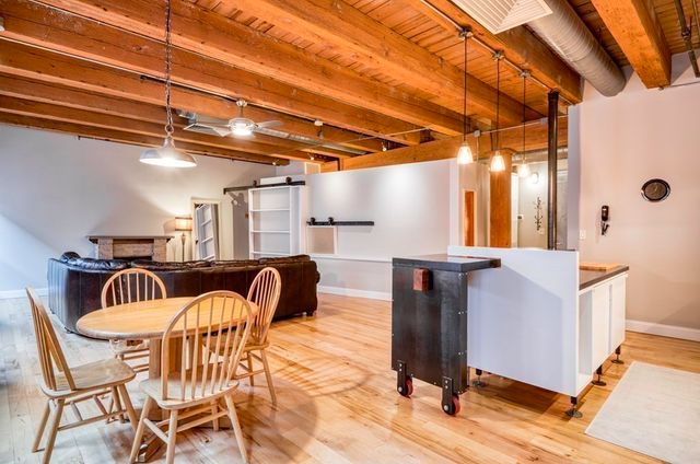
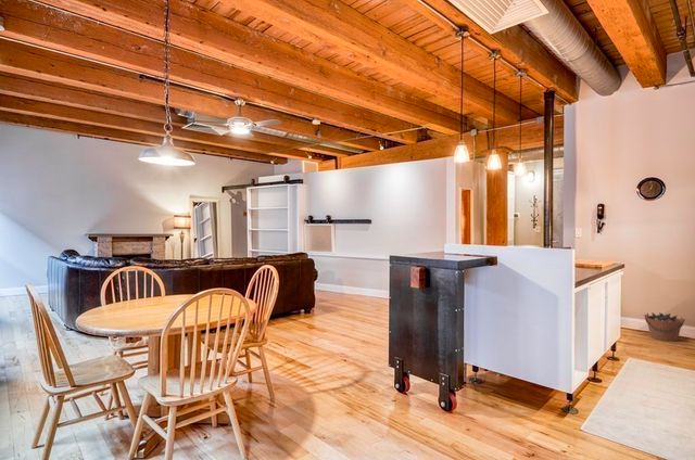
+ bucket [643,311,686,342]
